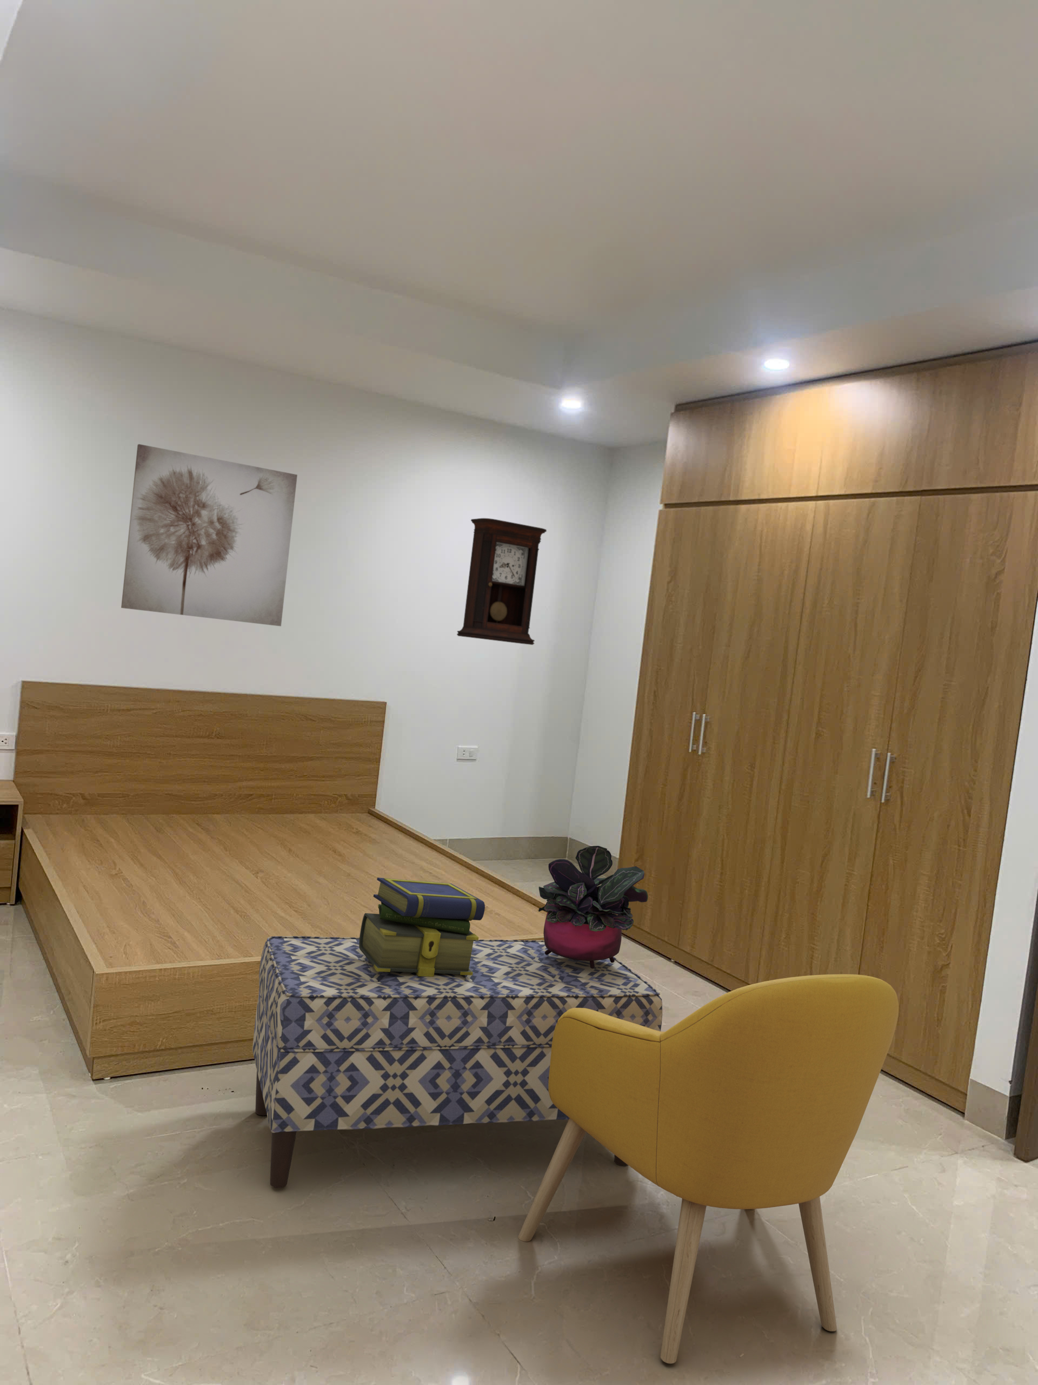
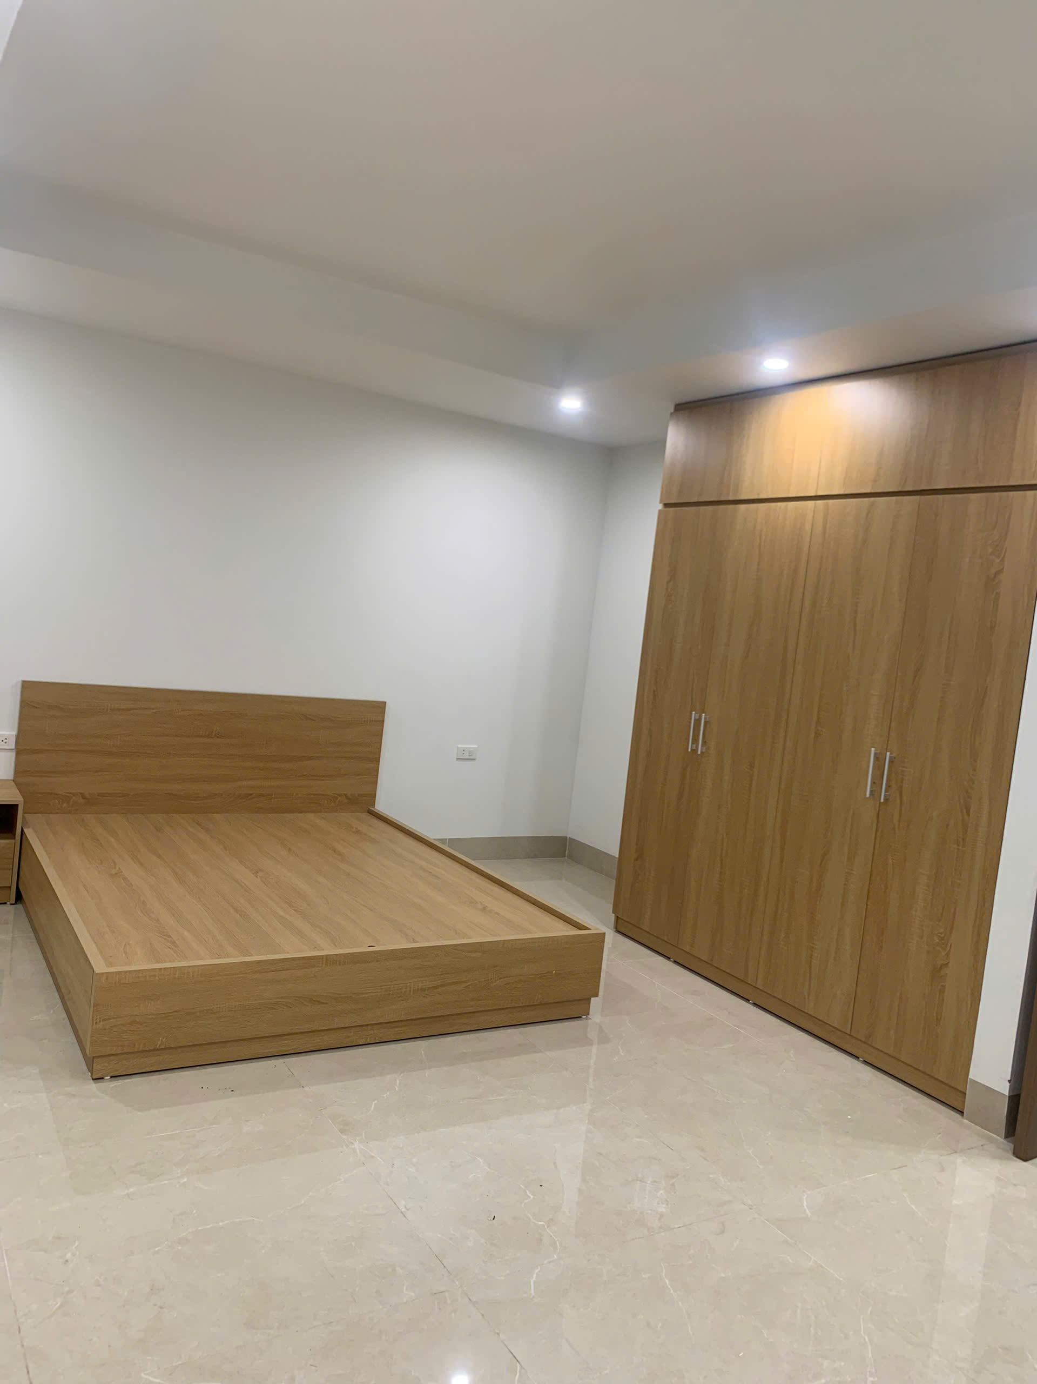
- pendulum clock [456,518,547,646]
- bench [252,936,663,1189]
- wall art [121,444,298,627]
- stack of books [359,877,485,976]
- potted plant [538,845,649,970]
- armchair [518,974,900,1364]
